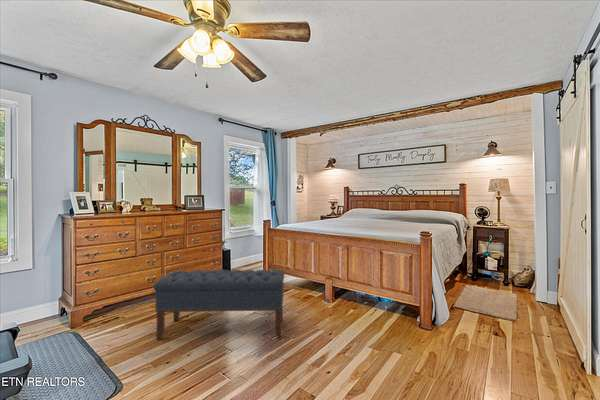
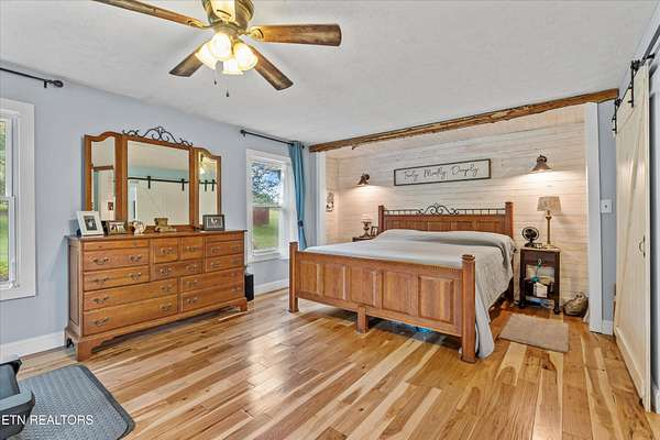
- bench [153,268,285,340]
